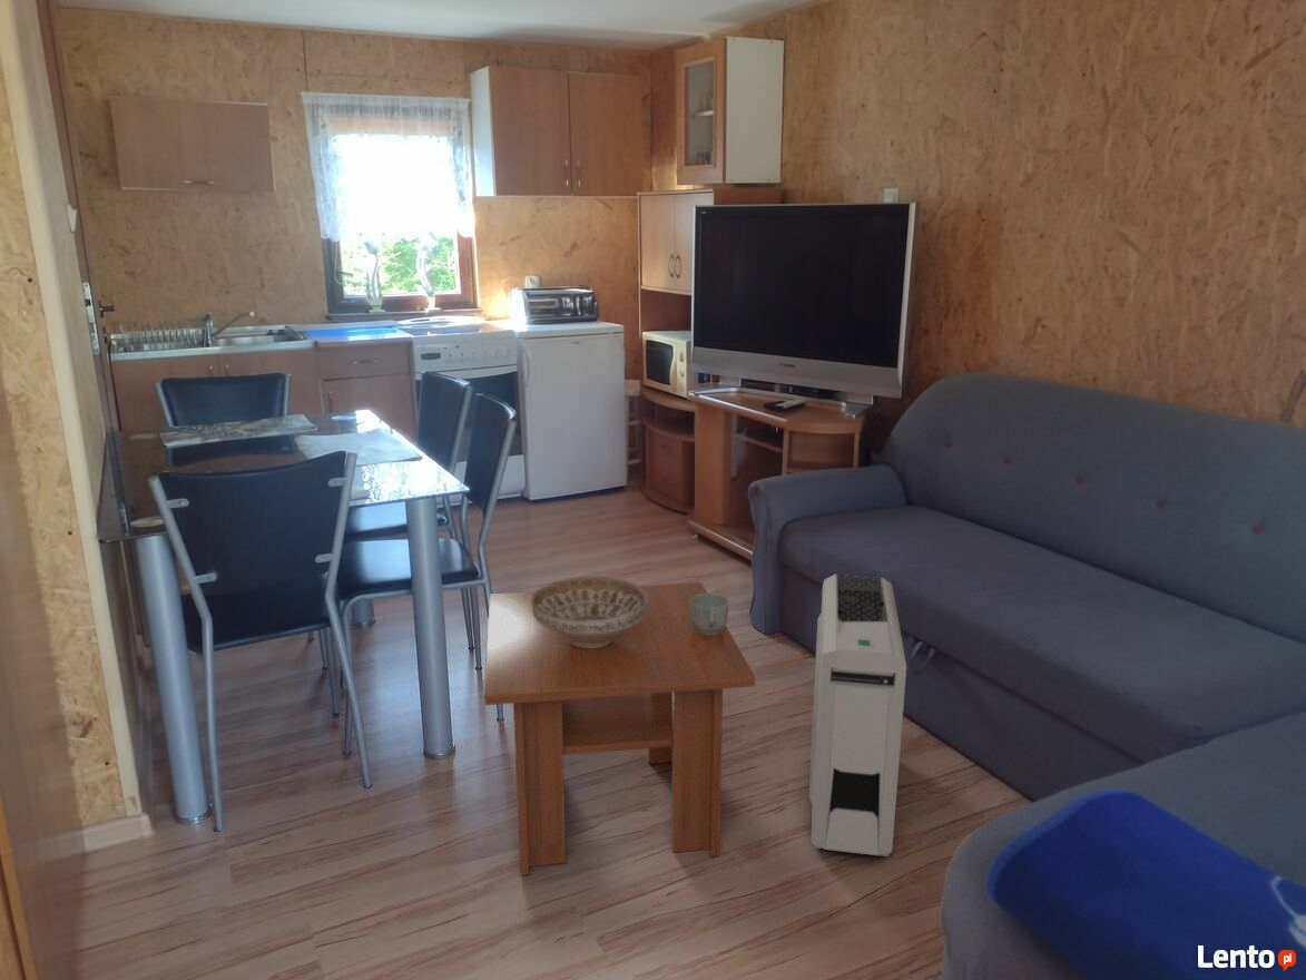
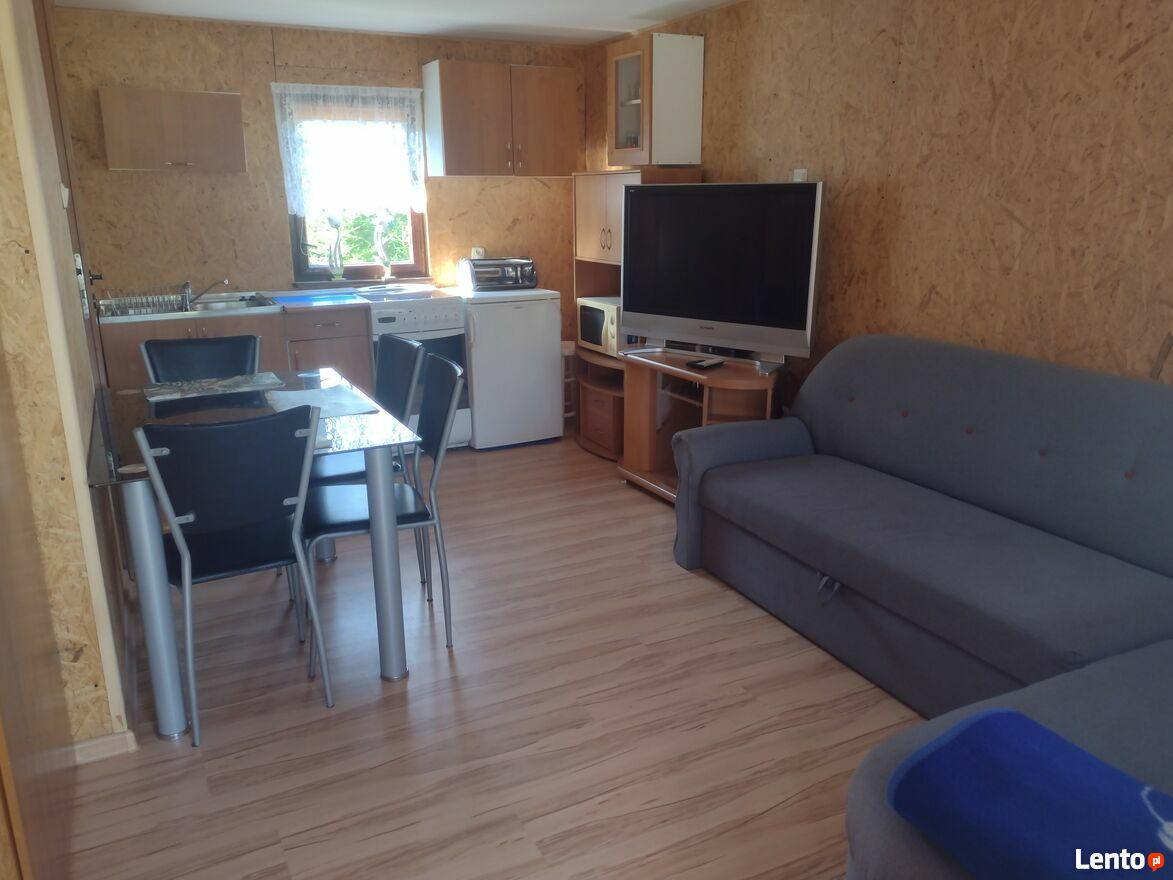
- decorative bowl [531,576,647,648]
- air purifier [808,574,907,857]
- coffee table [483,581,756,876]
- mug [690,592,729,635]
